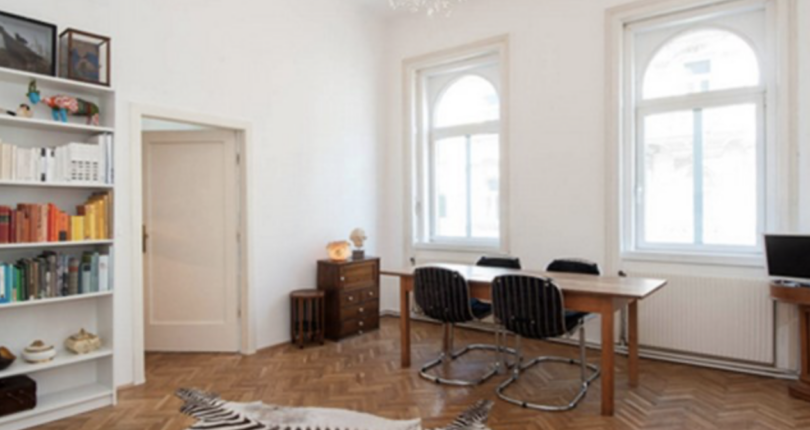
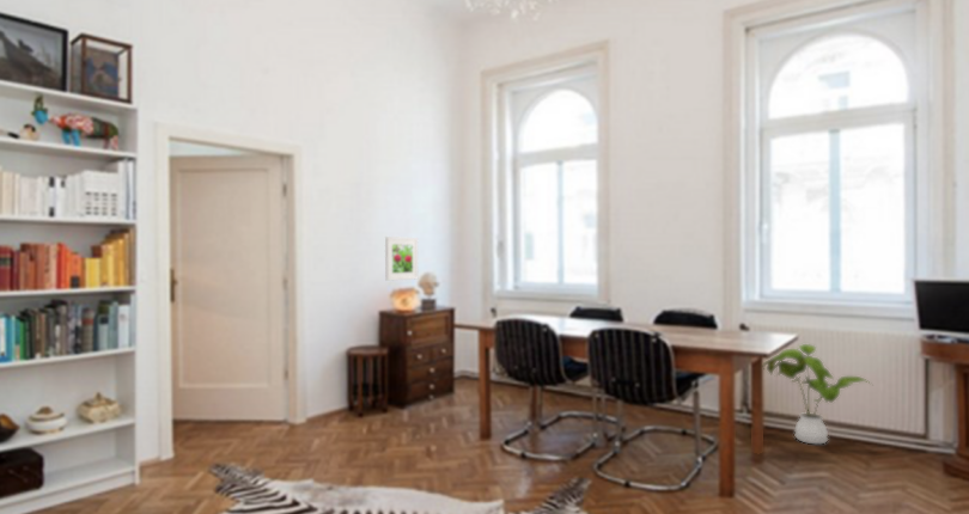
+ house plant [762,343,873,445]
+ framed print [384,235,419,282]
